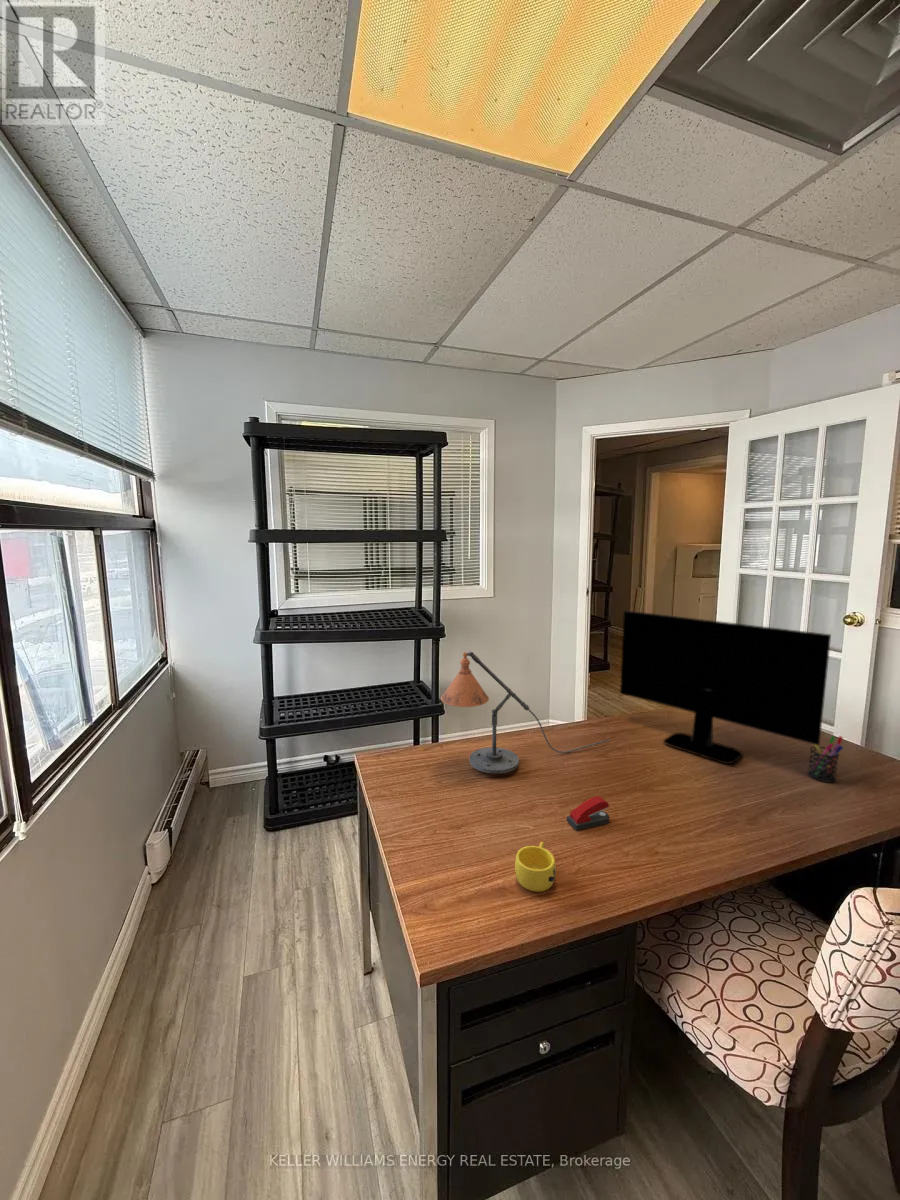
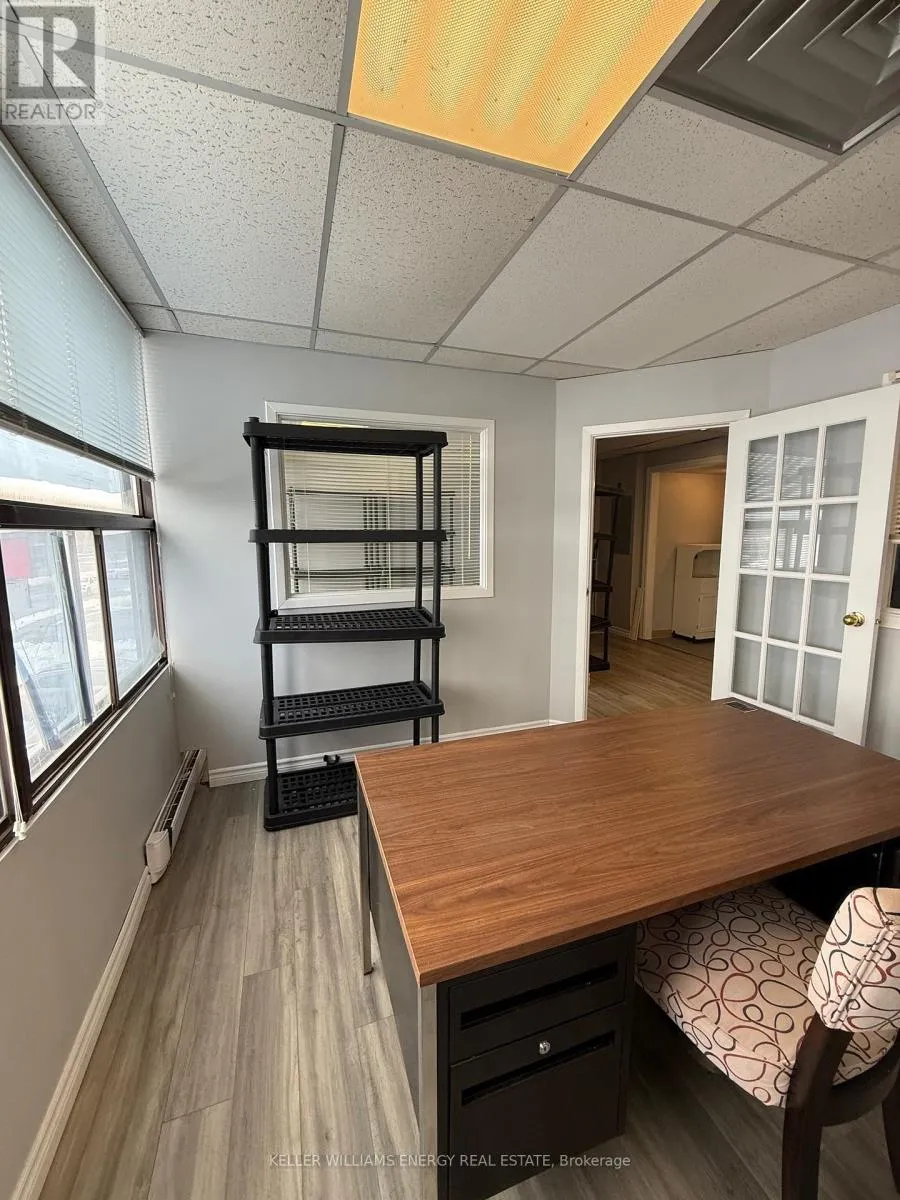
- stapler [566,795,610,831]
- pen holder [807,735,844,783]
- cup [514,841,557,893]
- monitor [619,609,832,765]
- desk lamp [440,650,611,775]
